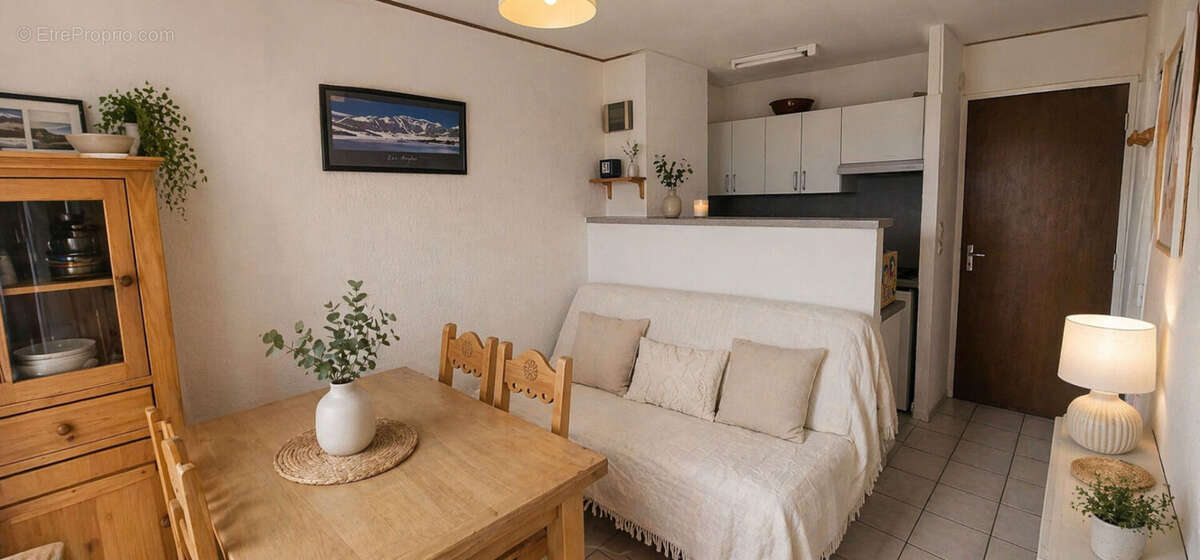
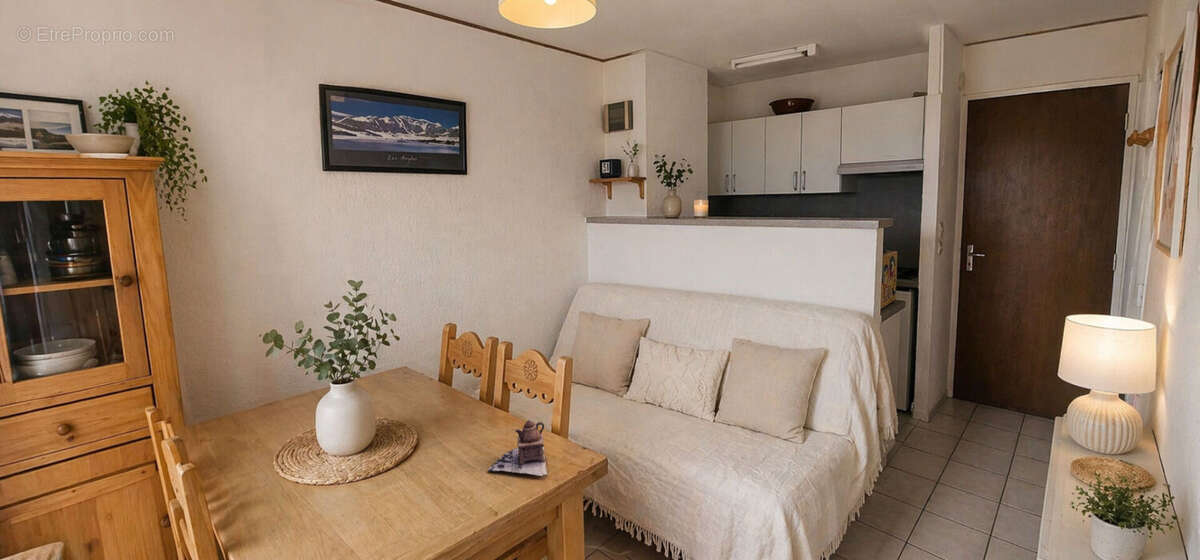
+ teapot [487,419,549,477]
